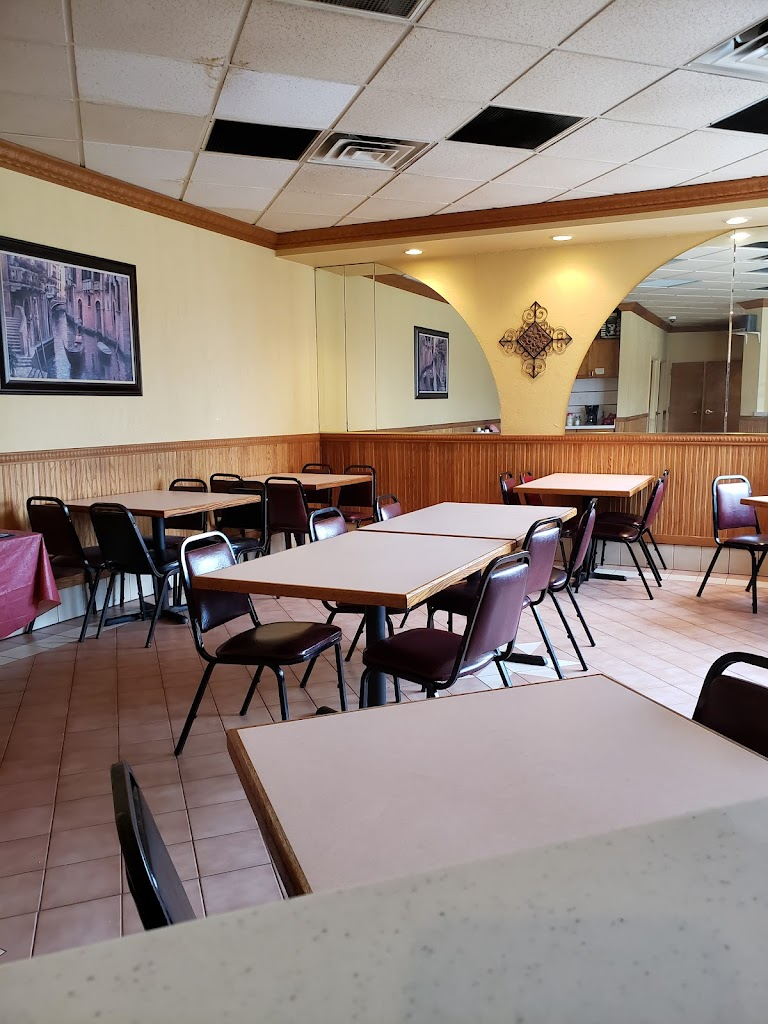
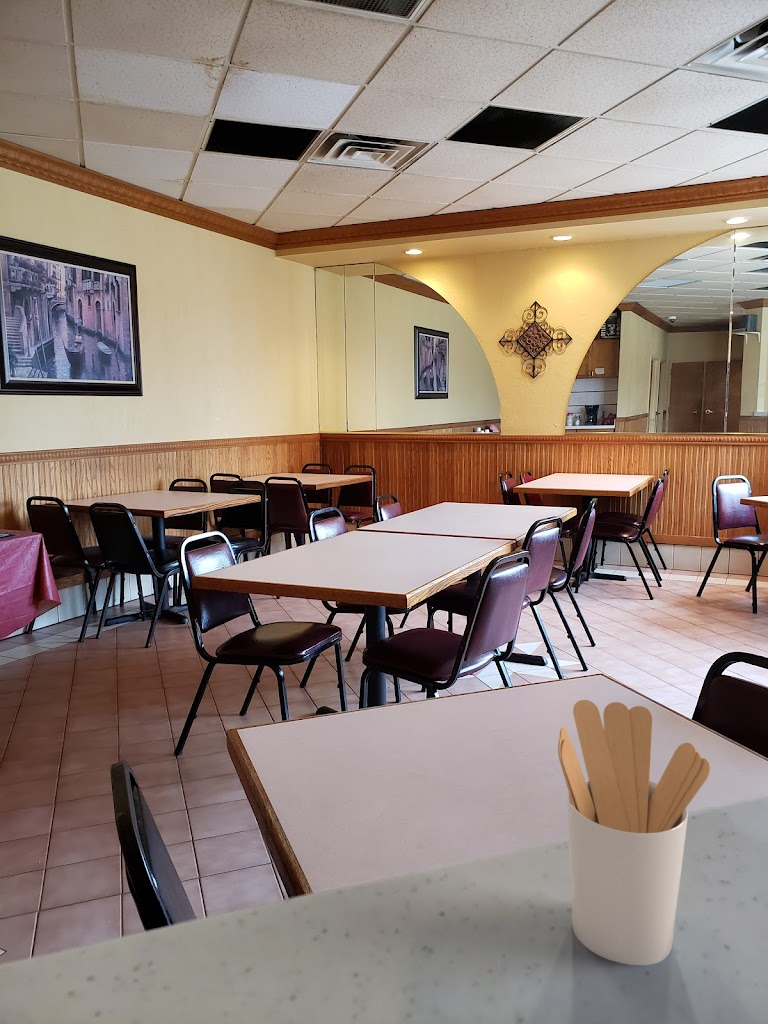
+ utensil holder [557,699,712,967]
